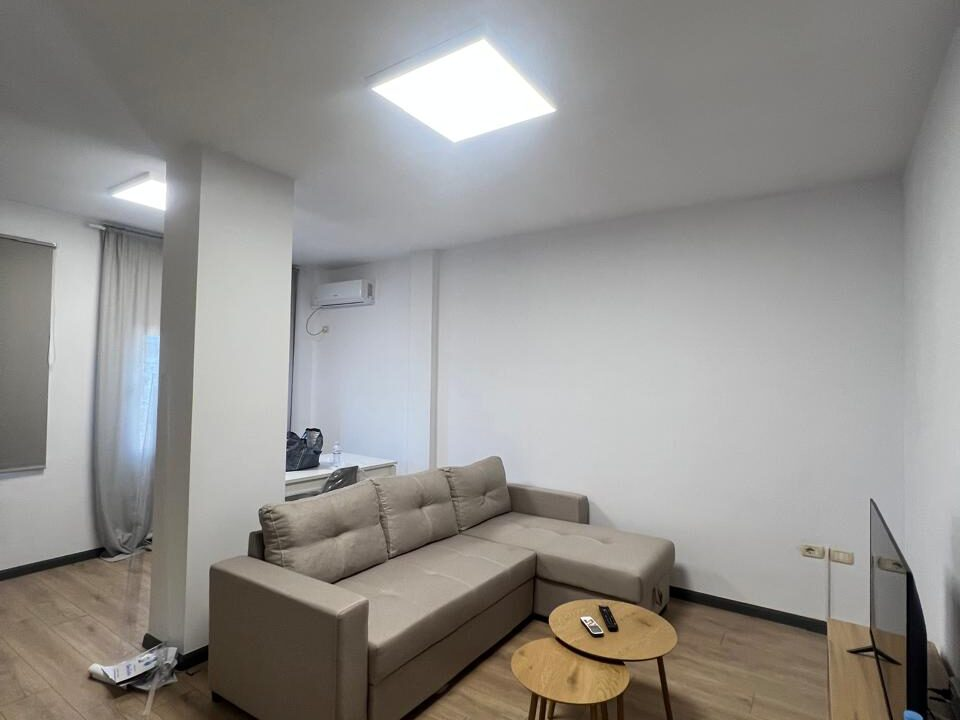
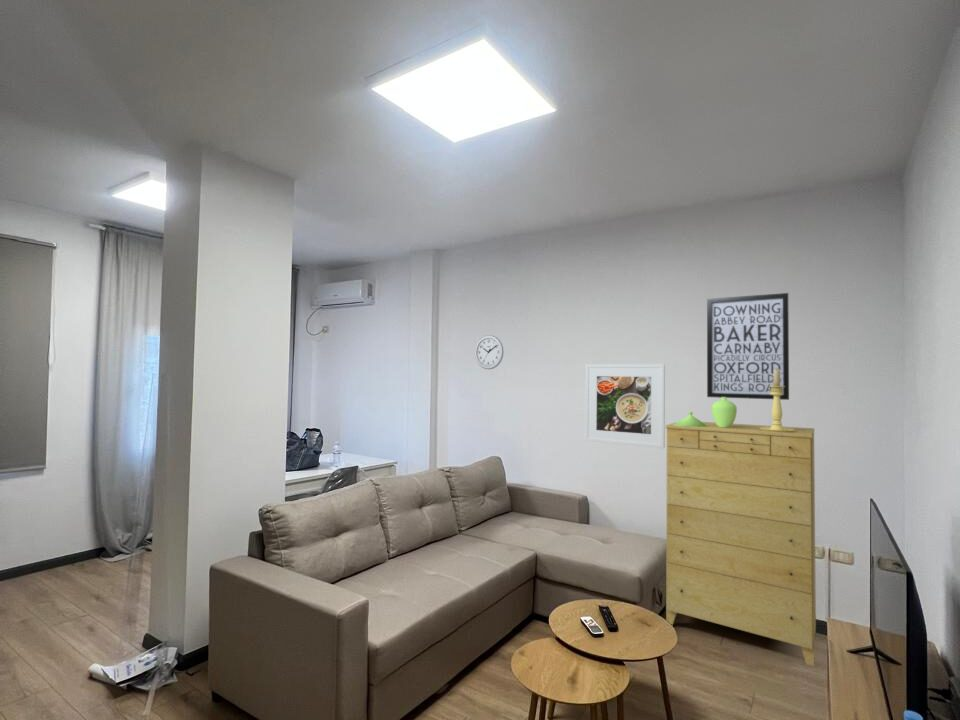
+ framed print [584,363,666,449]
+ wall clock [474,334,505,370]
+ wall art [706,292,790,401]
+ dresser [665,421,817,667]
+ decorative vase [673,397,738,427]
+ candle holder [760,369,794,432]
